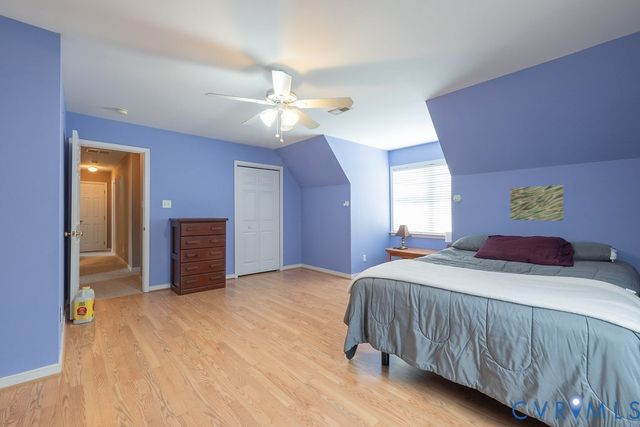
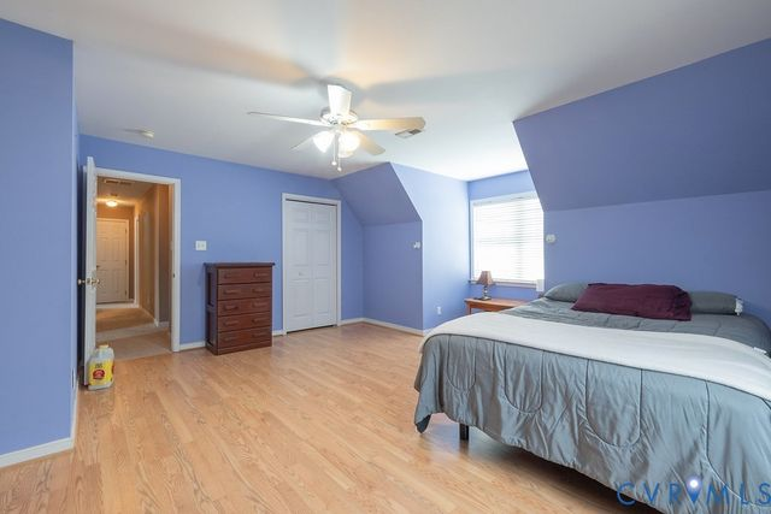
- wall art [509,184,564,222]
